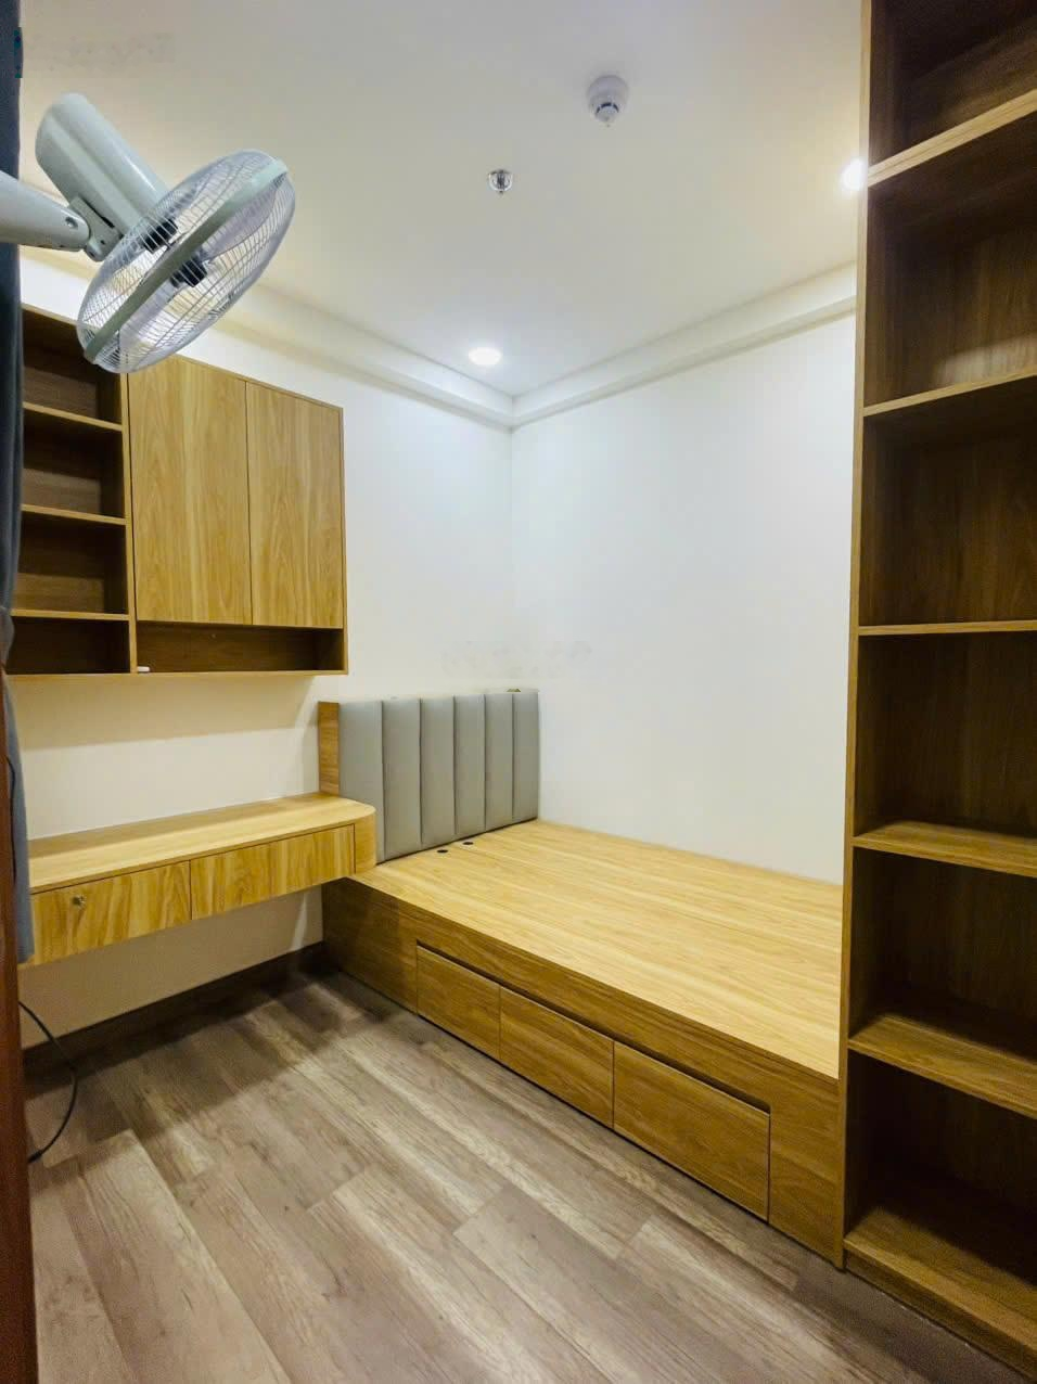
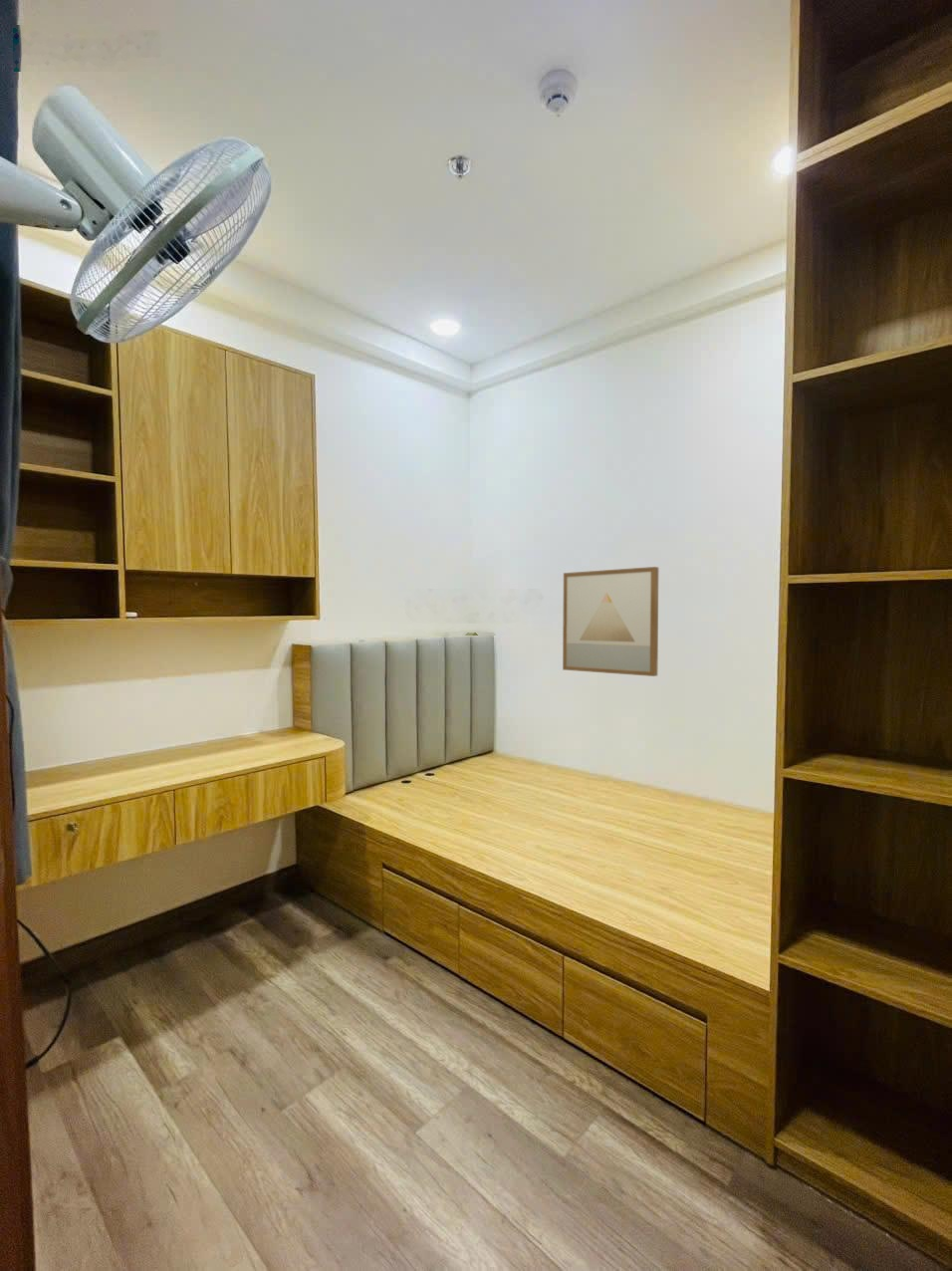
+ wall art [562,566,659,677]
